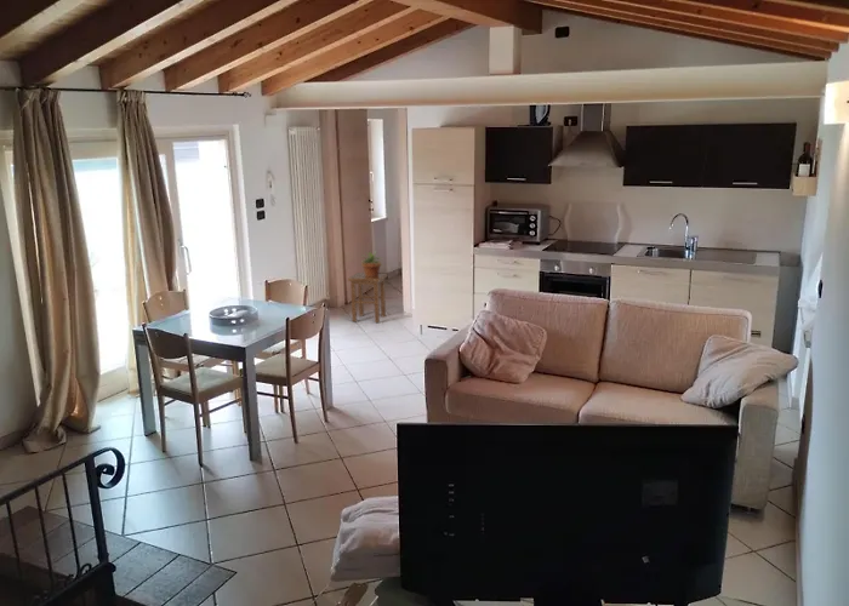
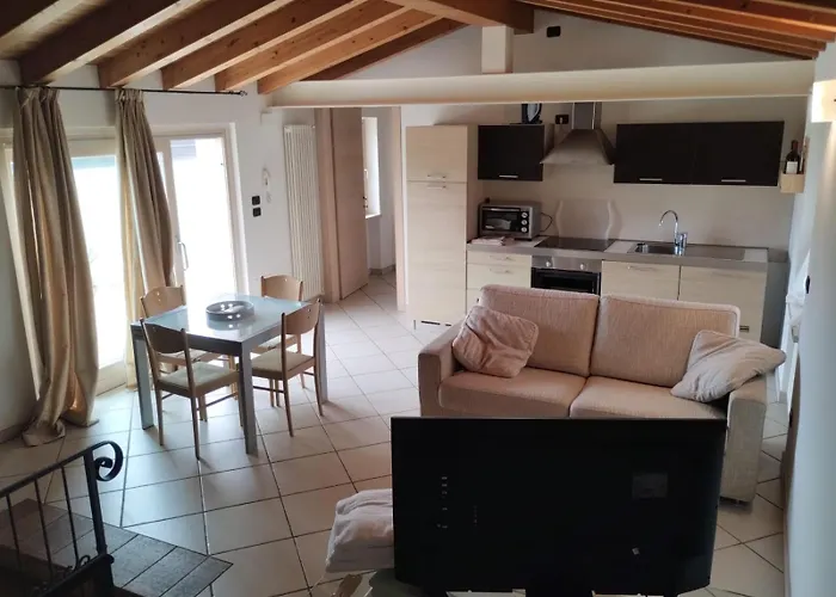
- stool [347,271,388,324]
- potted plant [360,248,384,276]
